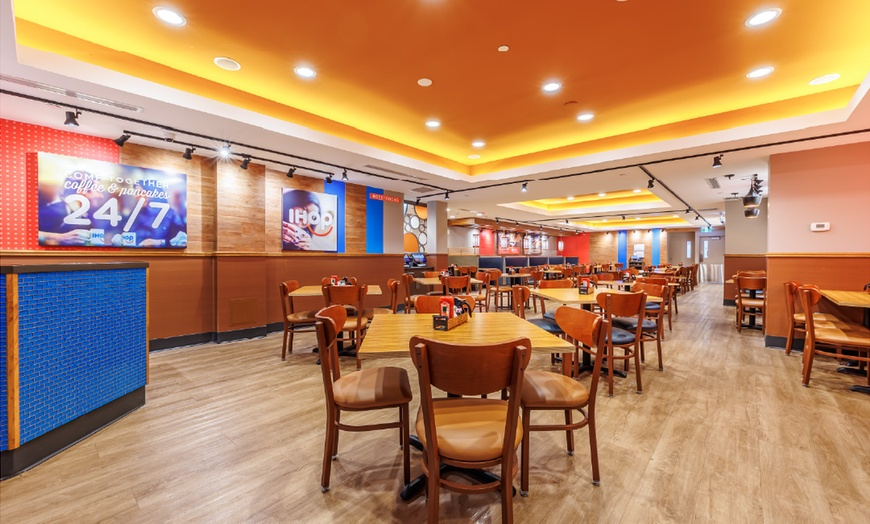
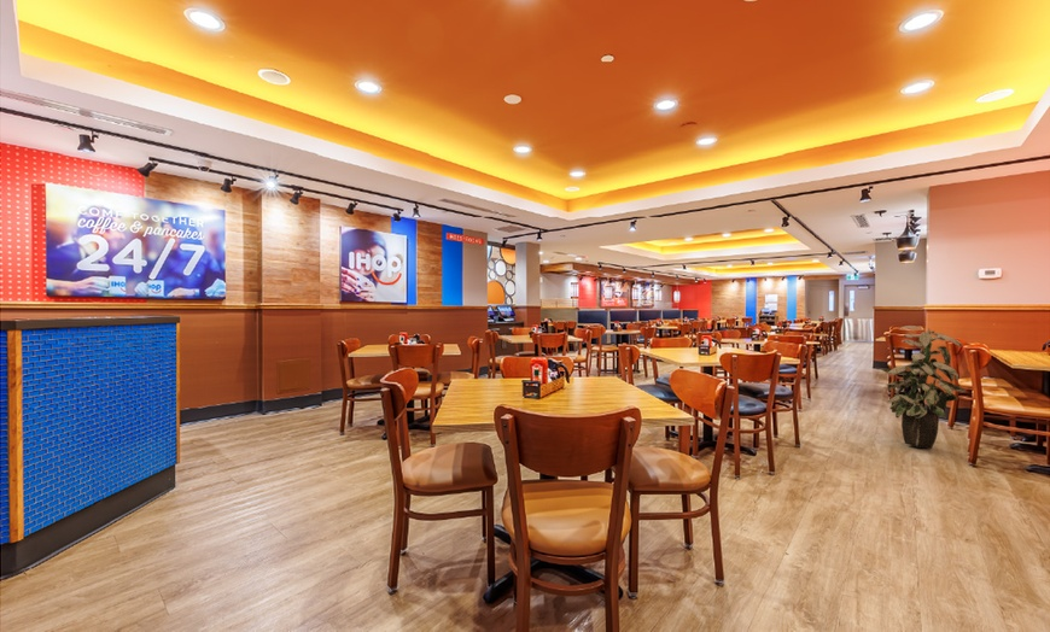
+ indoor plant [880,324,968,450]
